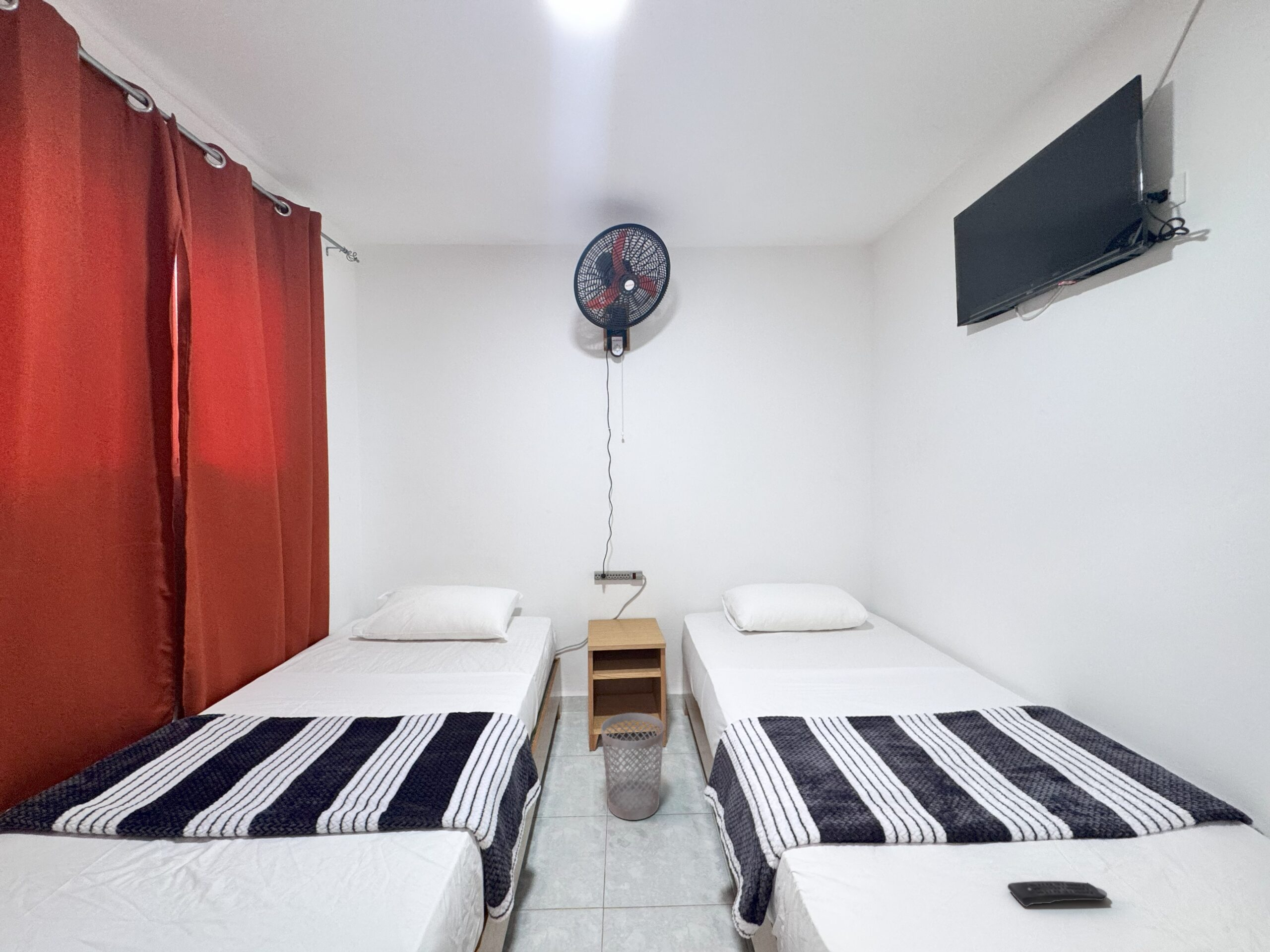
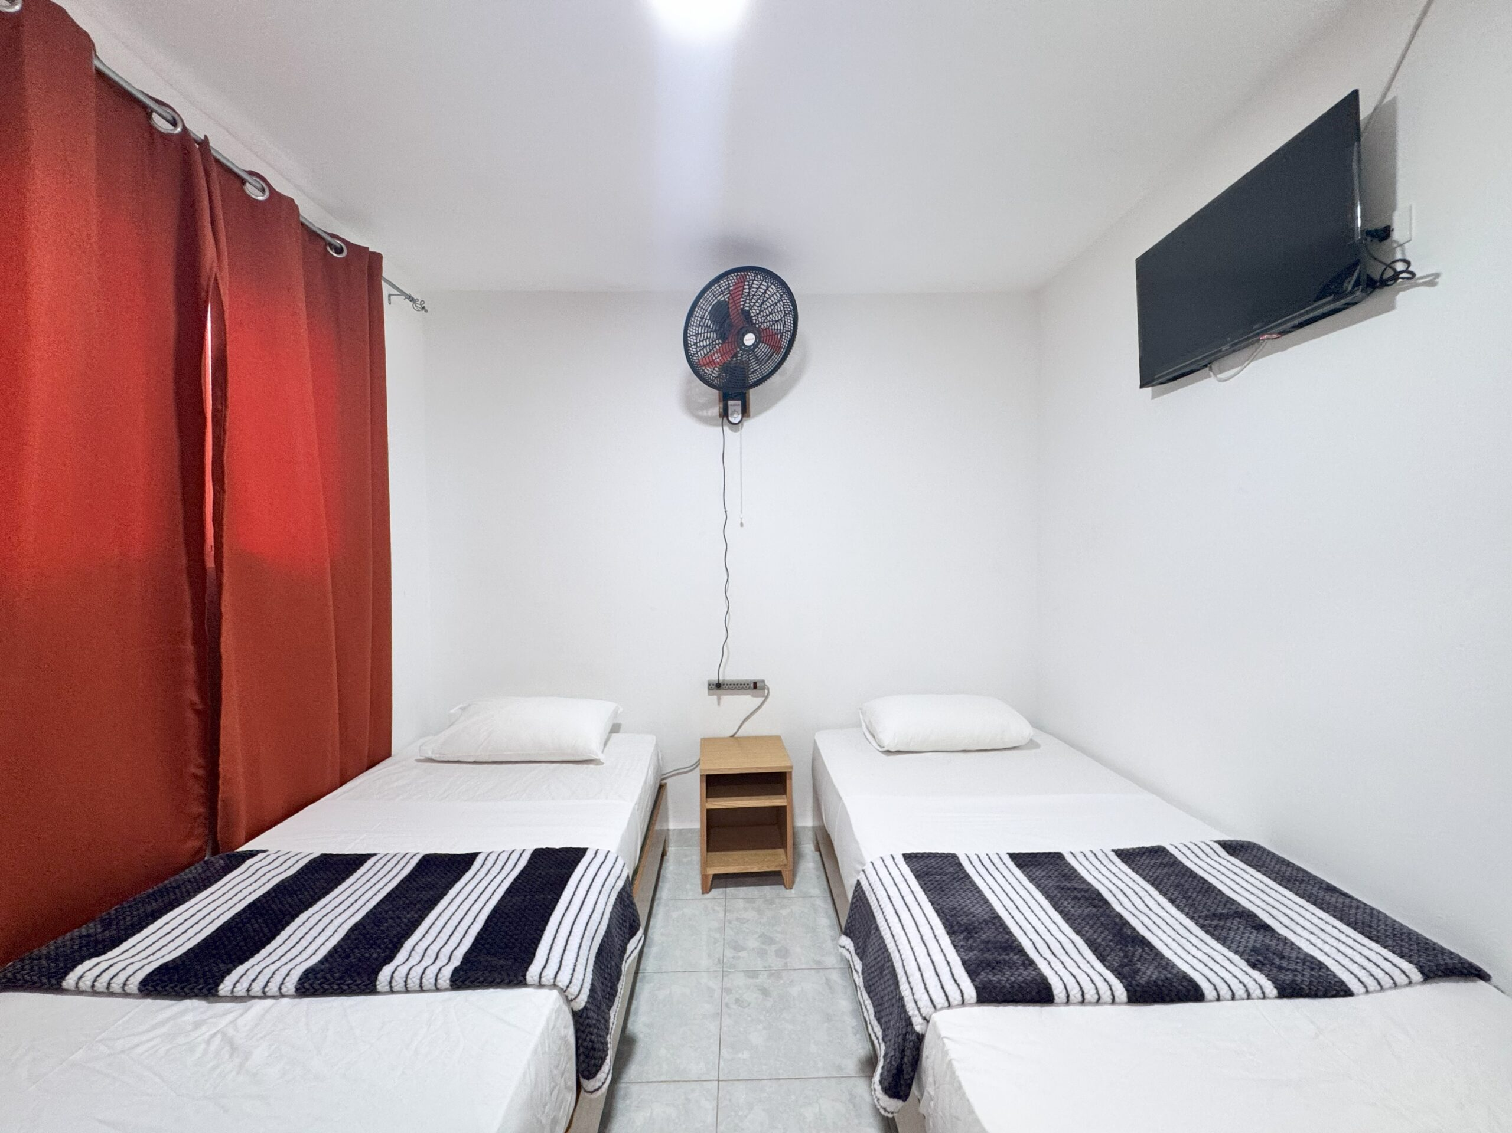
- remote control [1007,881,1108,907]
- wastebasket [600,713,665,821]
